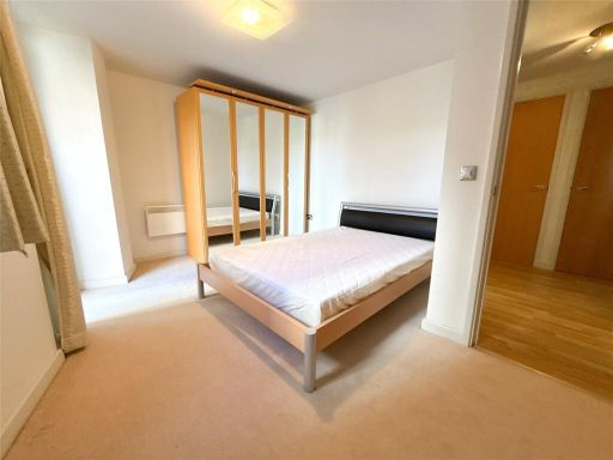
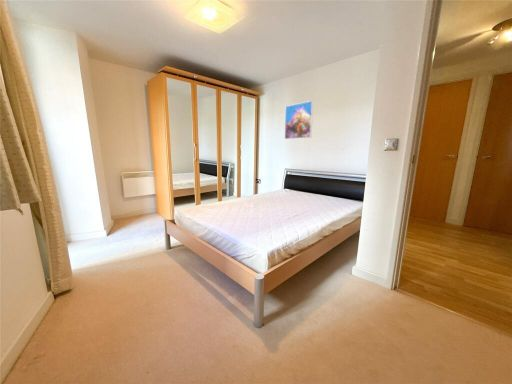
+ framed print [284,100,314,140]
